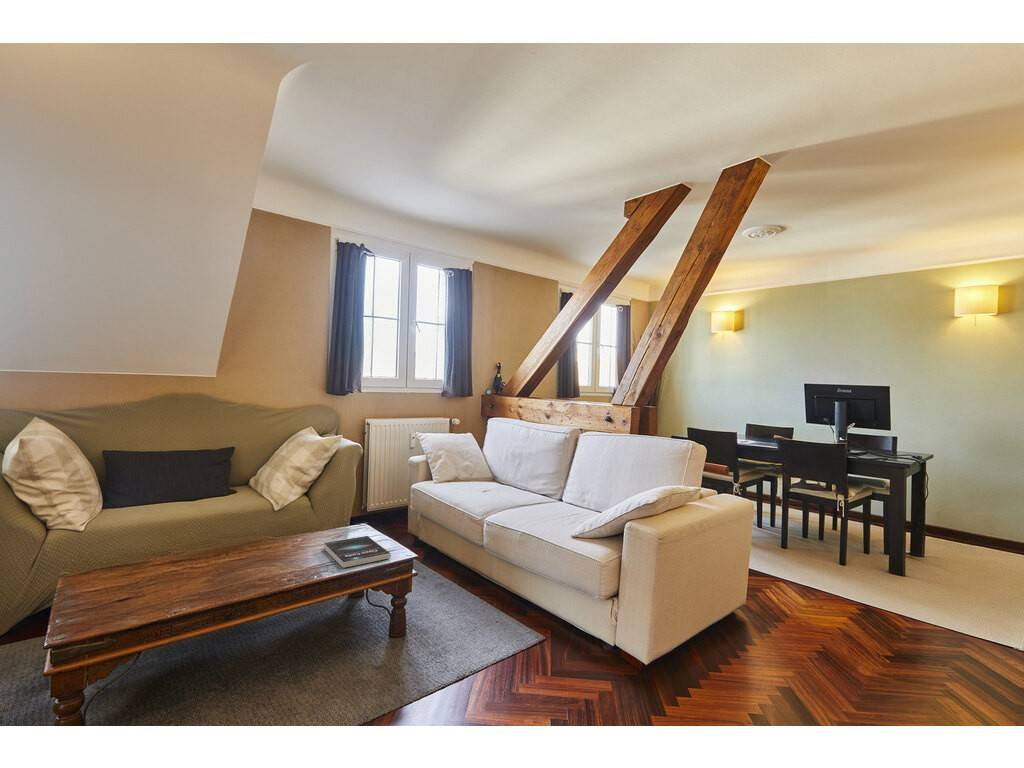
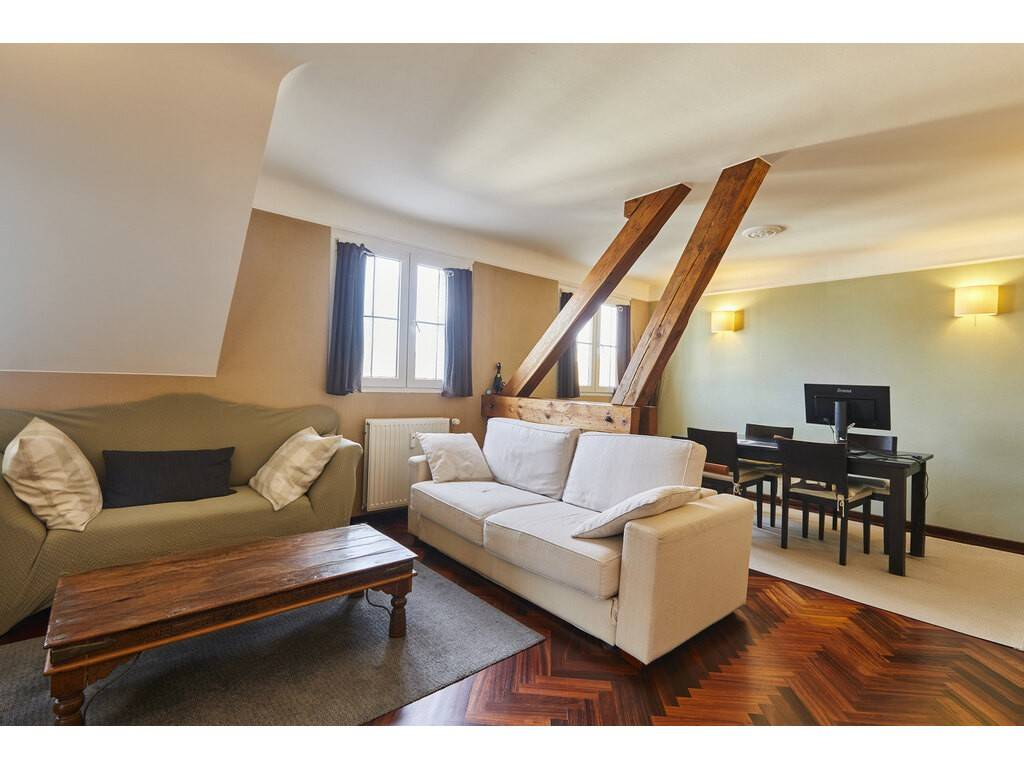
- book [323,535,392,569]
